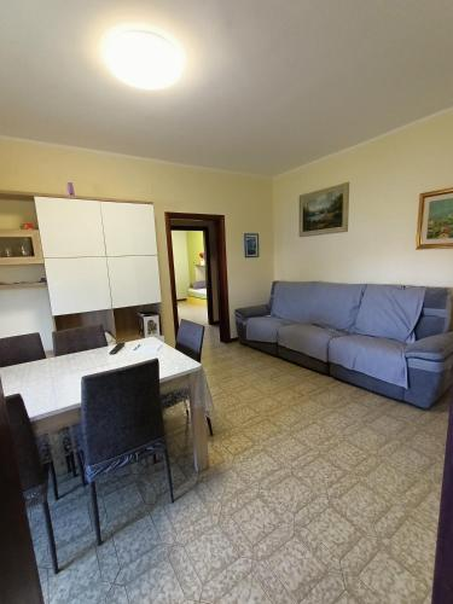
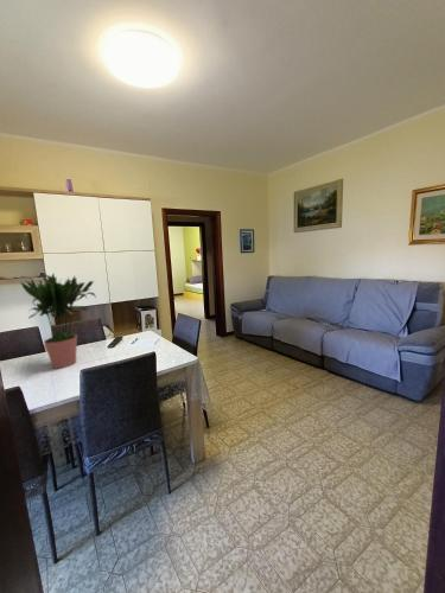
+ potted plant [19,273,97,369]
